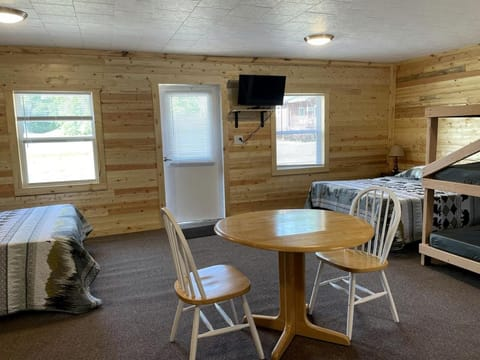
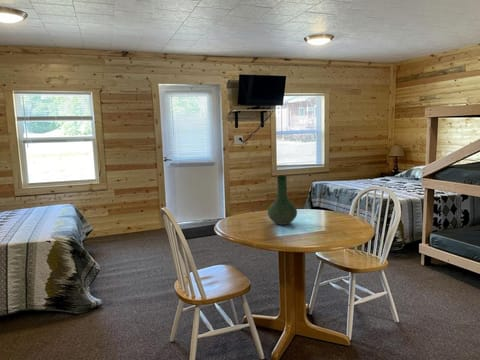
+ vase [267,174,298,226]
